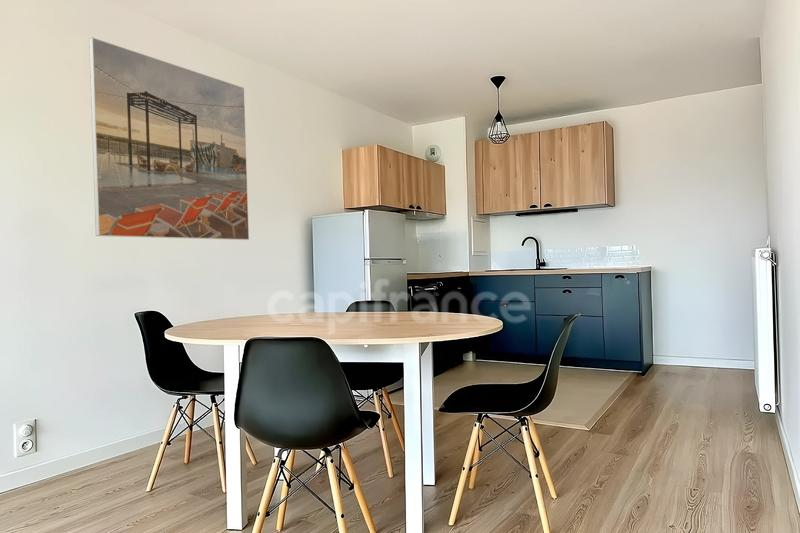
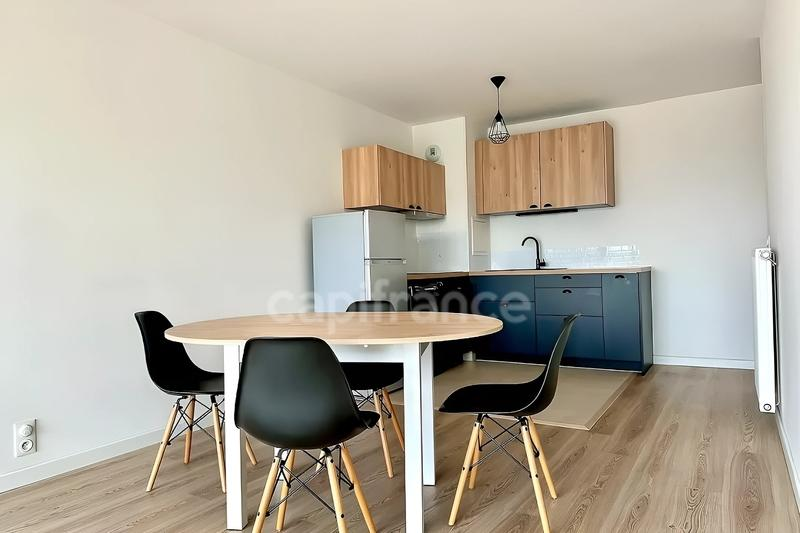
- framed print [88,36,250,241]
